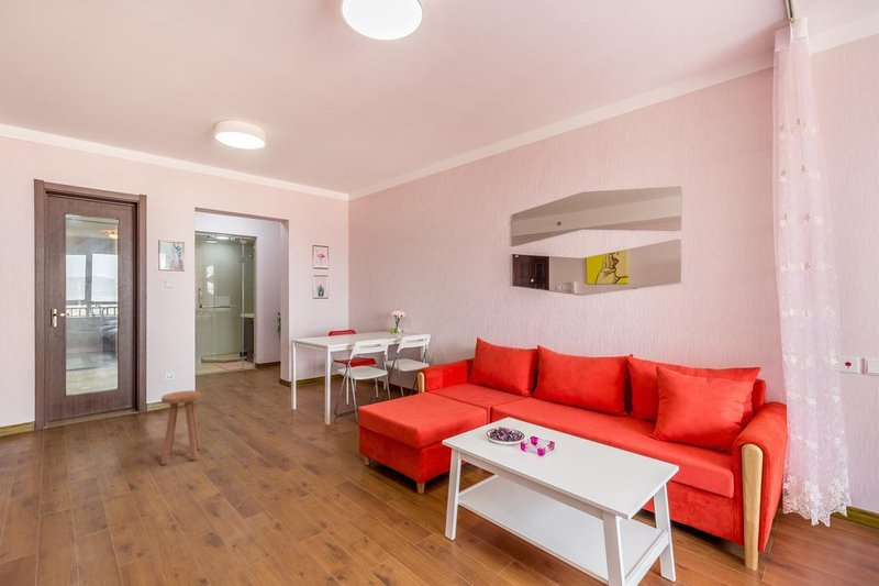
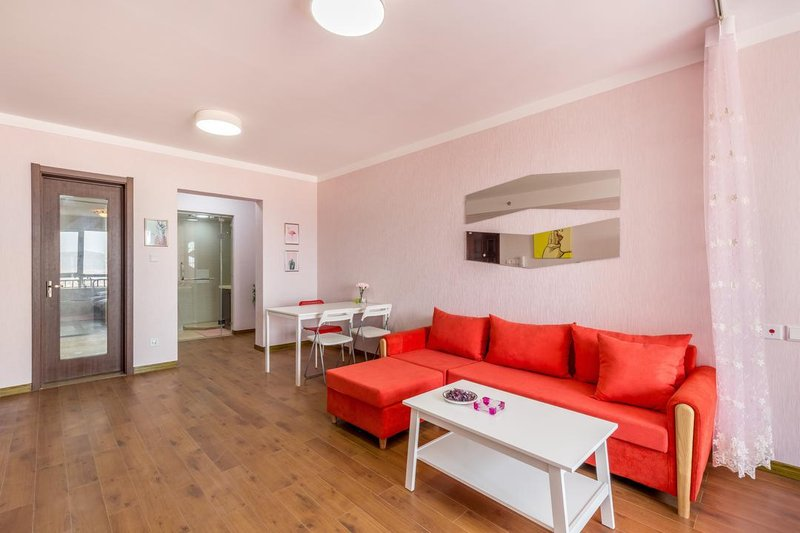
- stool [160,389,202,466]
